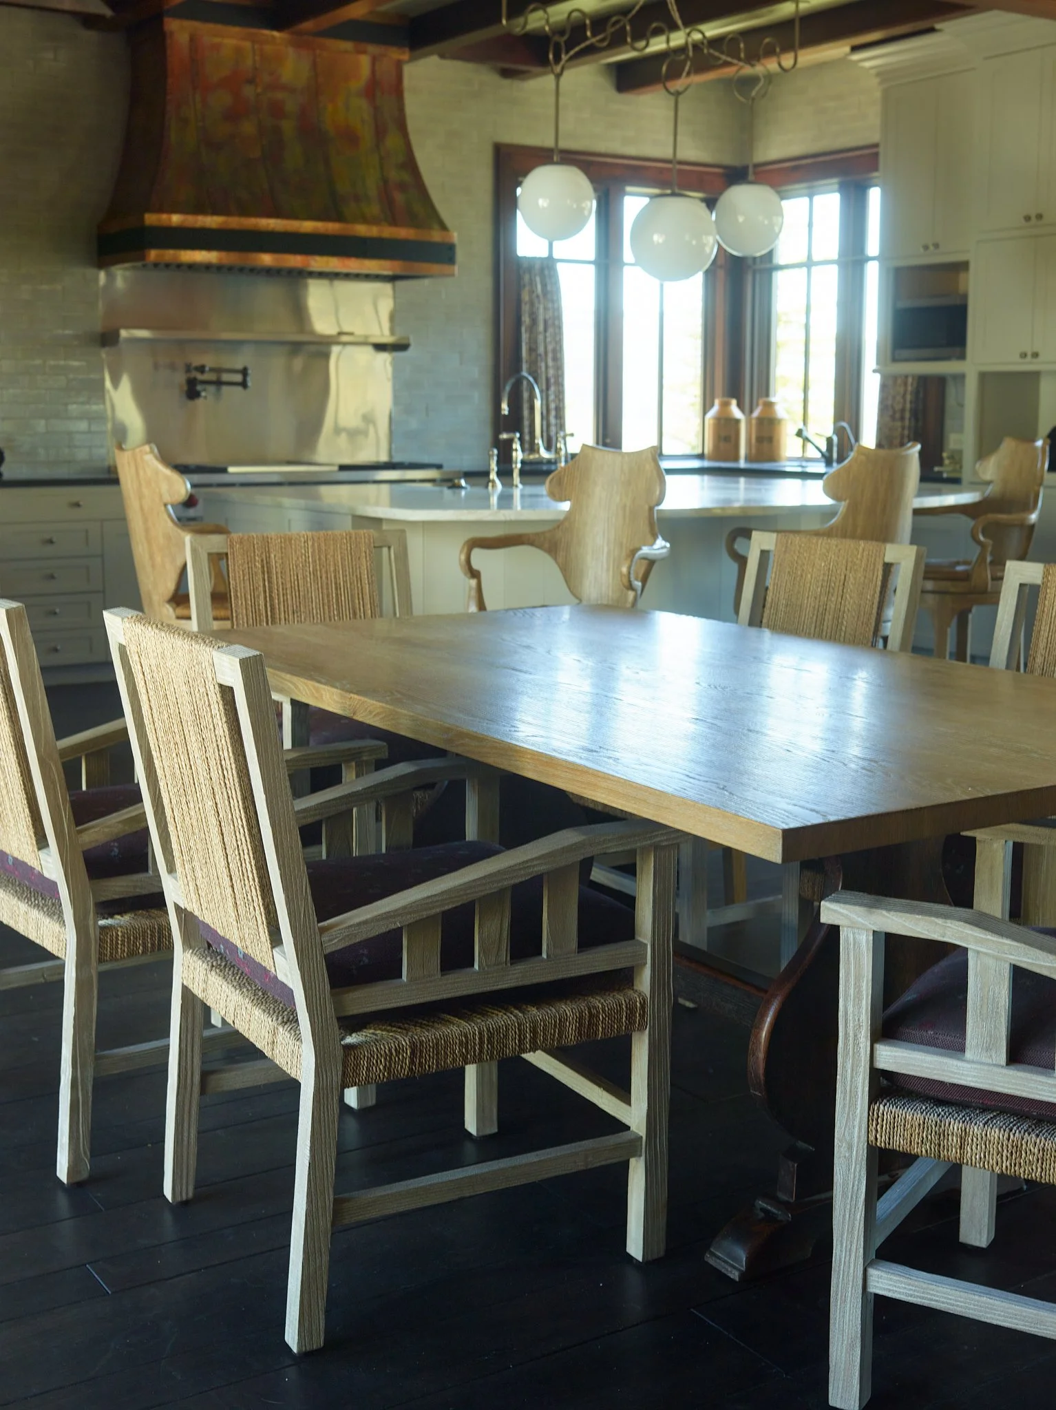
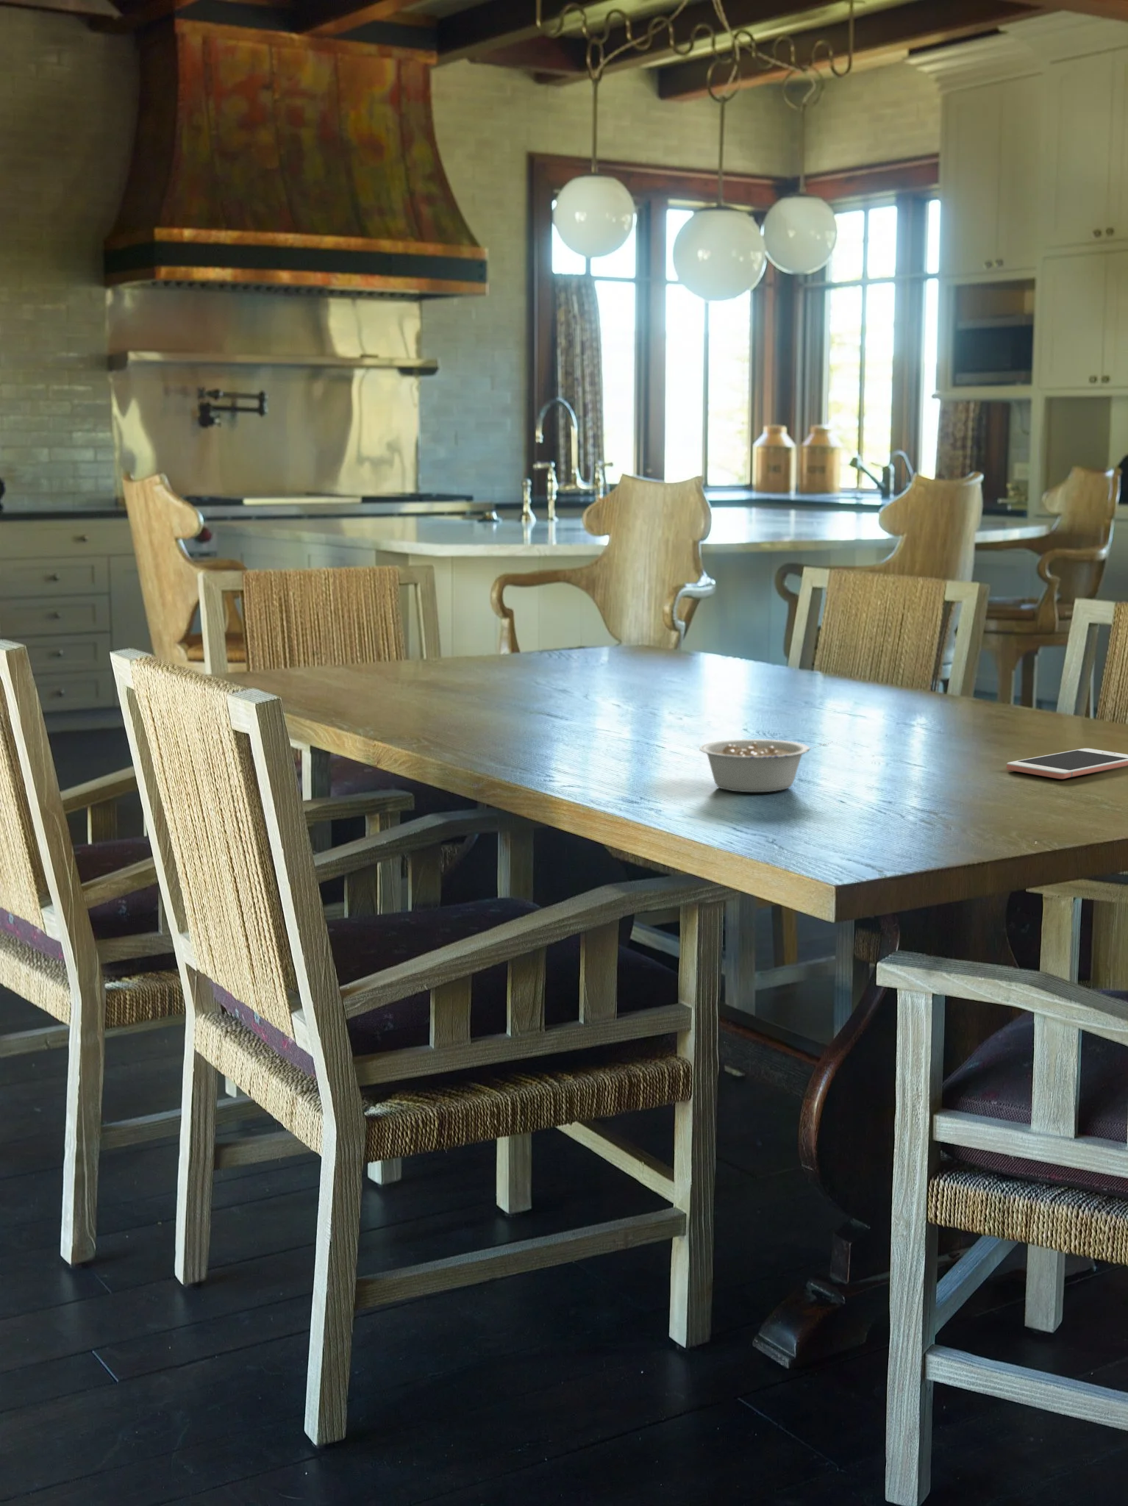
+ cell phone [1006,748,1128,780]
+ legume [699,738,833,793]
